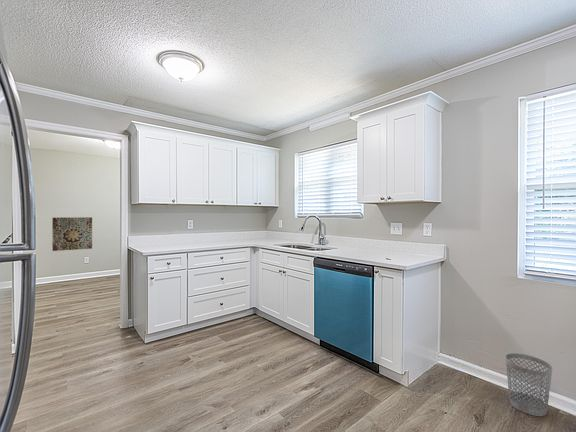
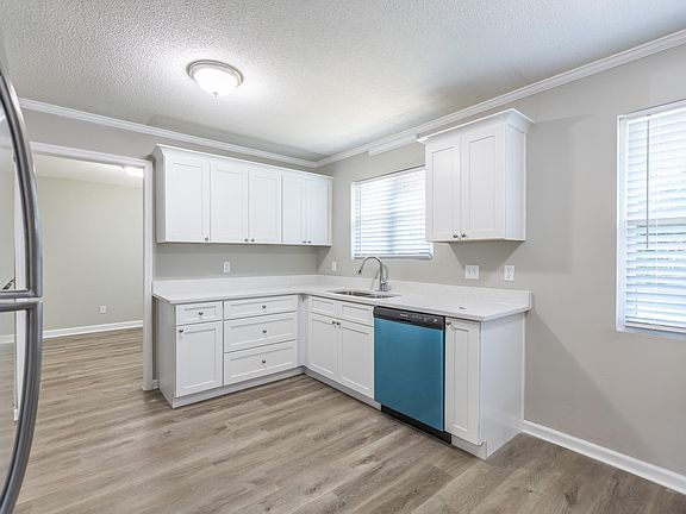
- wall art [51,216,93,252]
- wastebasket [505,352,553,417]
